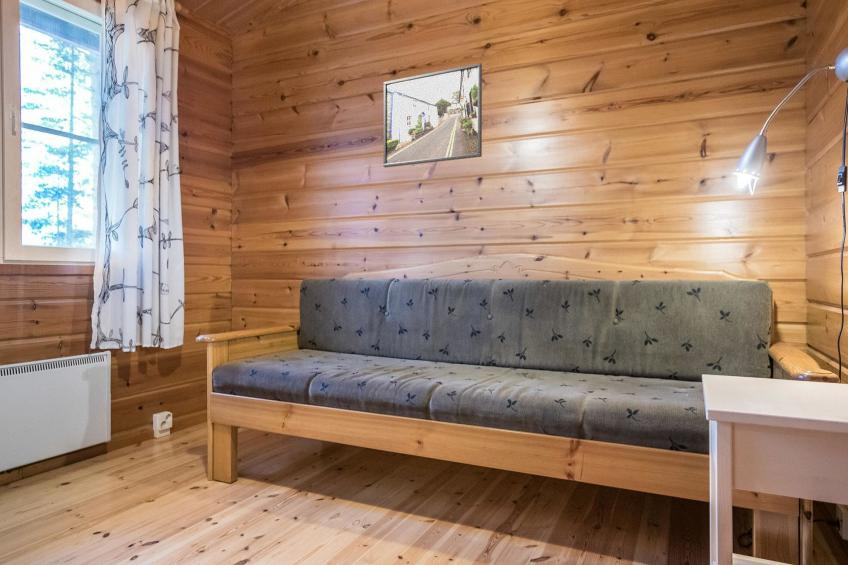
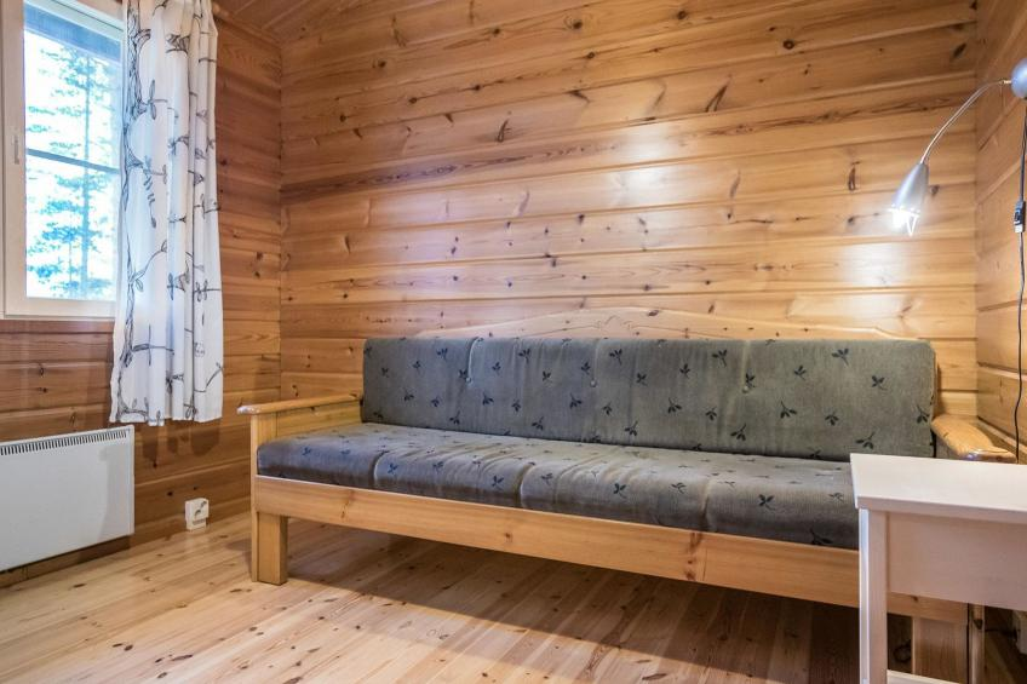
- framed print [383,62,483,168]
